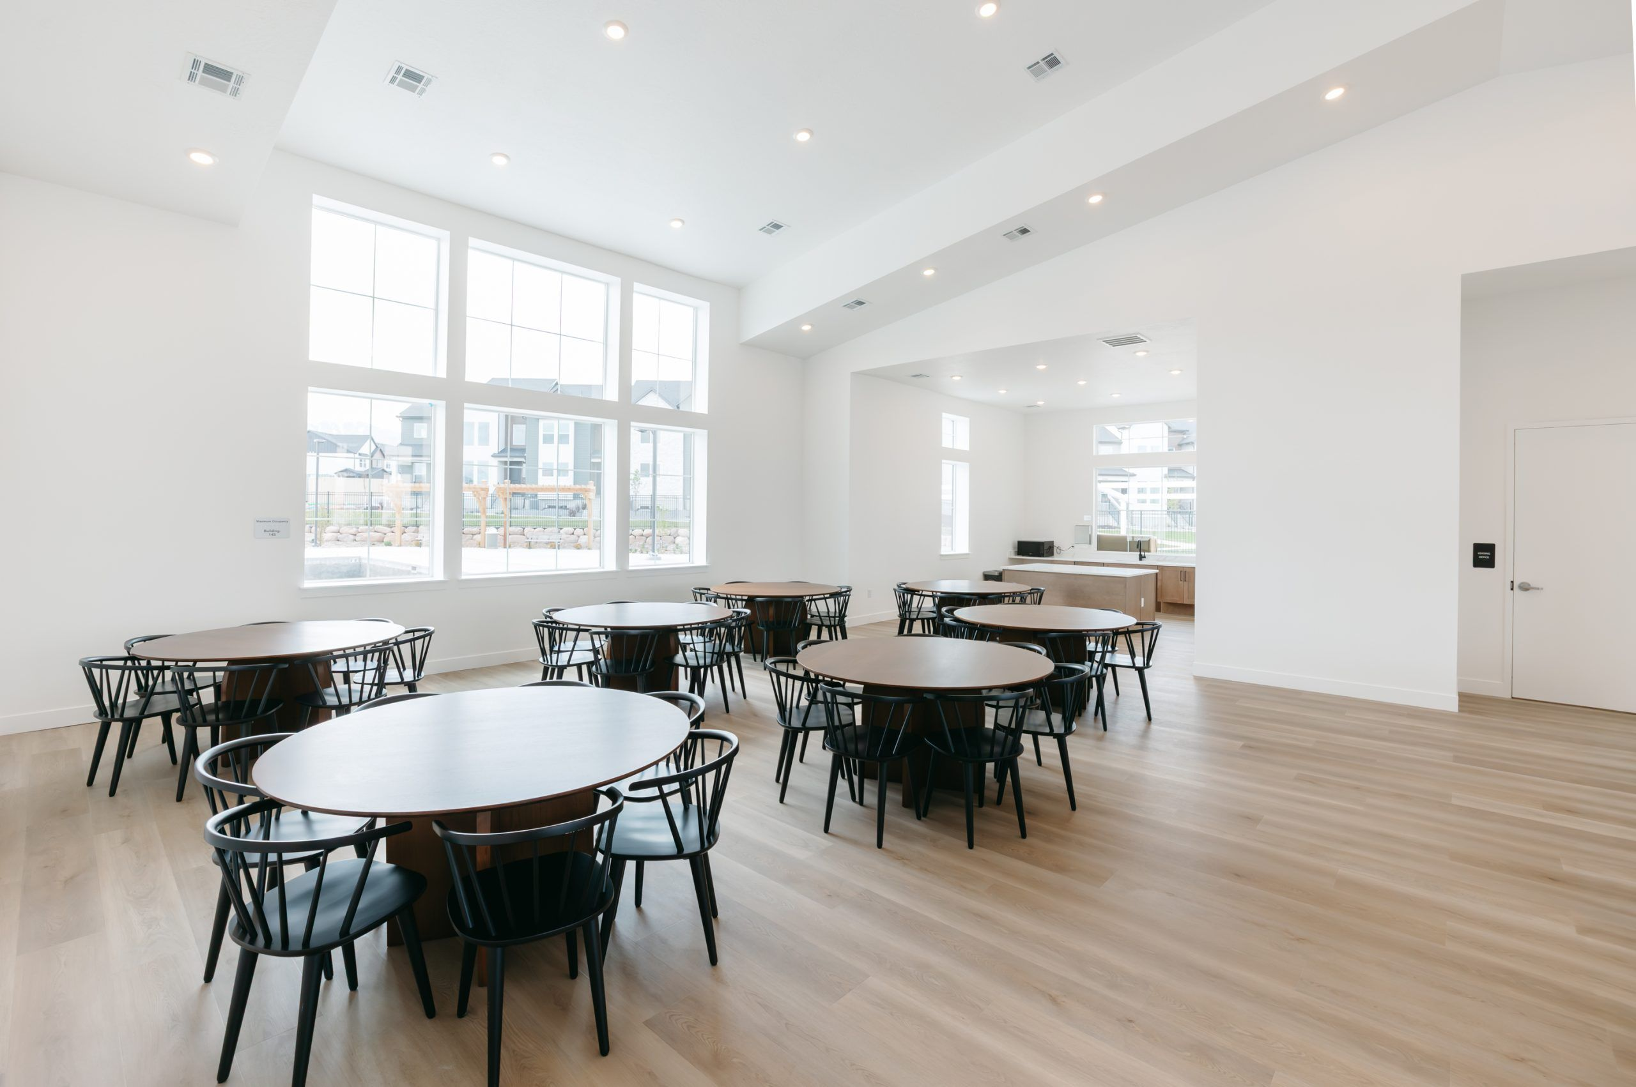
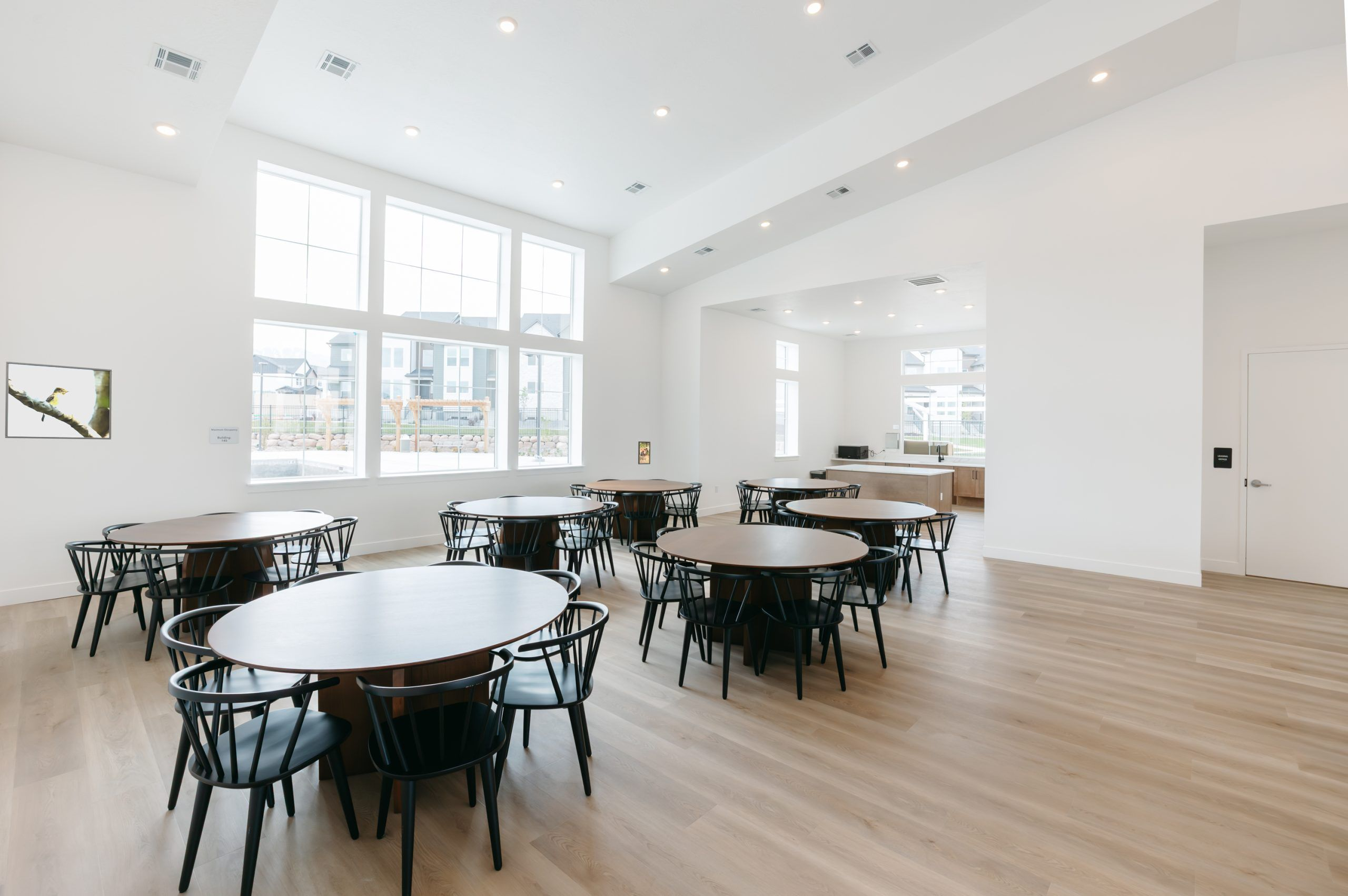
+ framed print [5,361,113,440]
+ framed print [638,441,651,465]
